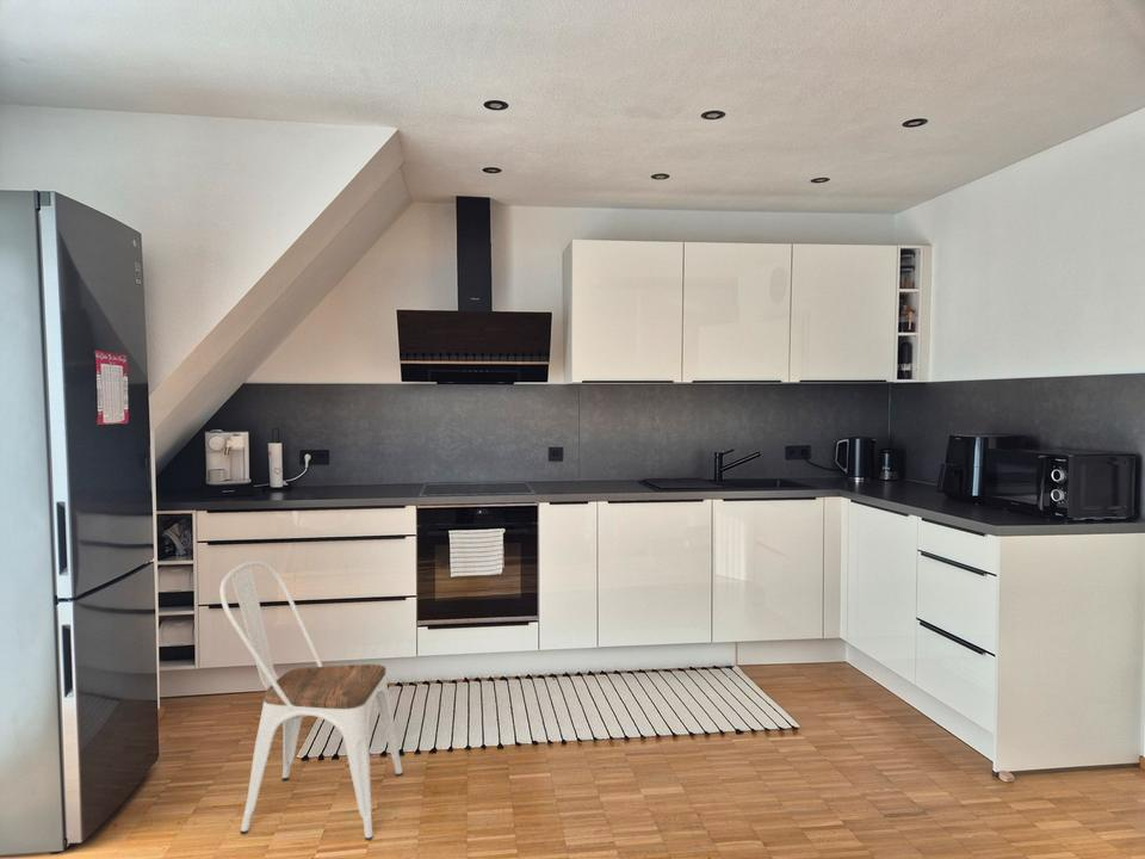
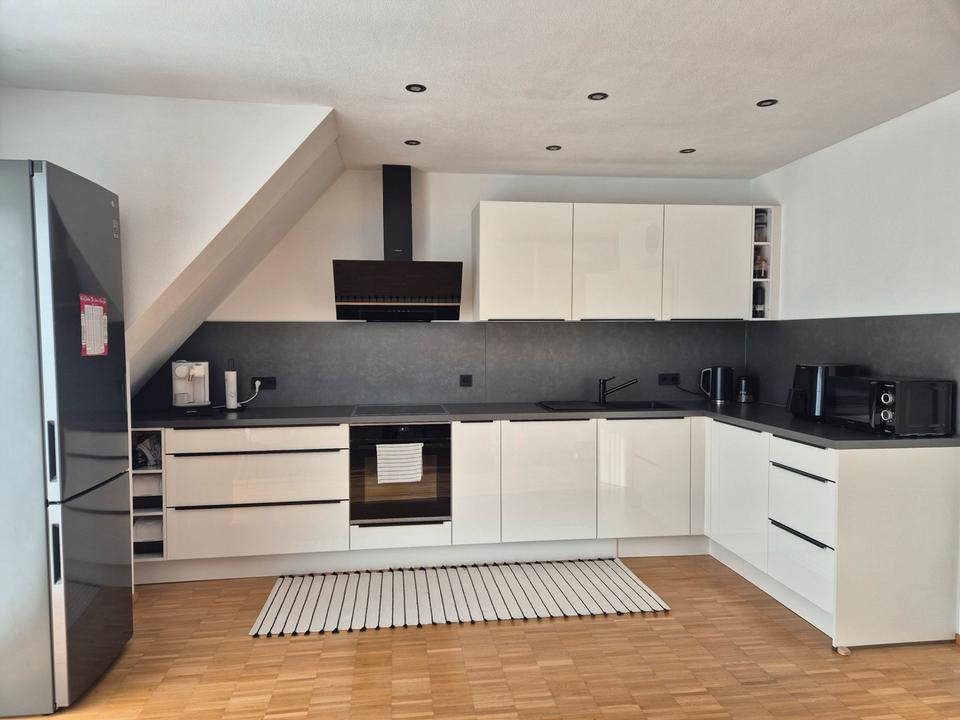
- chair [219,560,404,841]
